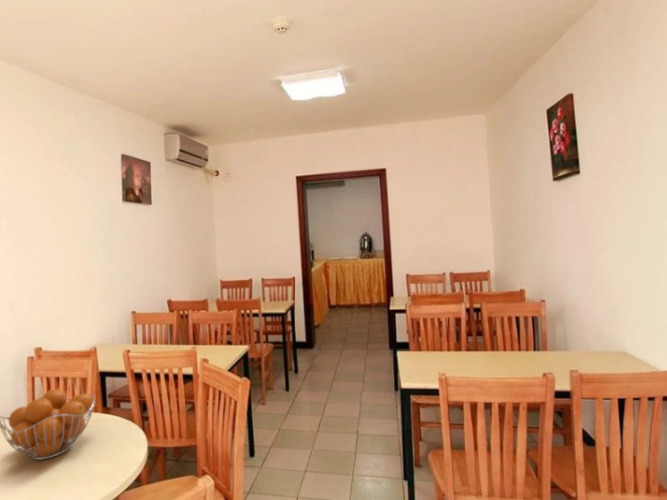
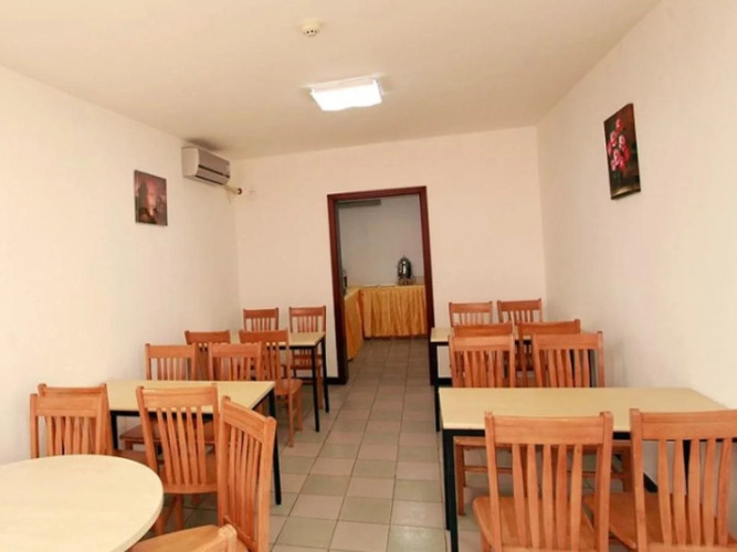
- fruit basket [0,388,96,461]
